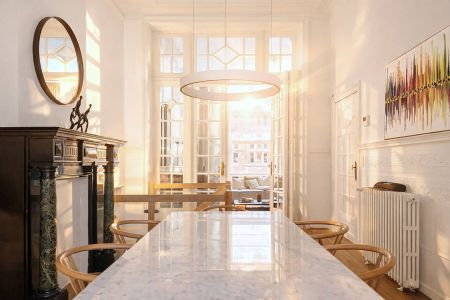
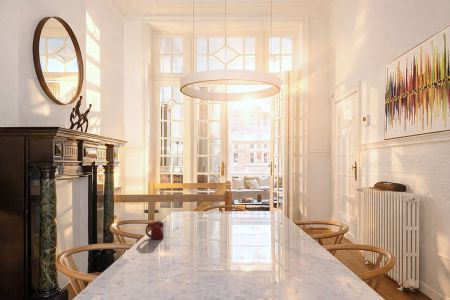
+ cup [144,221,165,240]
